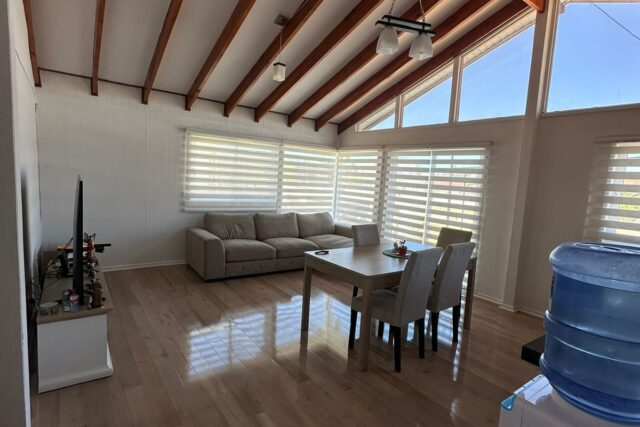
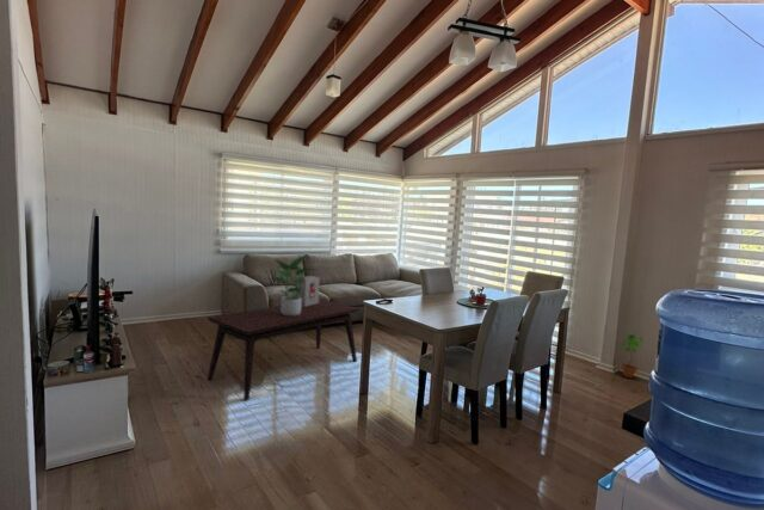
+ potted plant [267,254,316,315]
+ coffee table [207,297,361,401]
+ potted plant [618,333,643,379]
+ decorative box [296,275,321,306]
